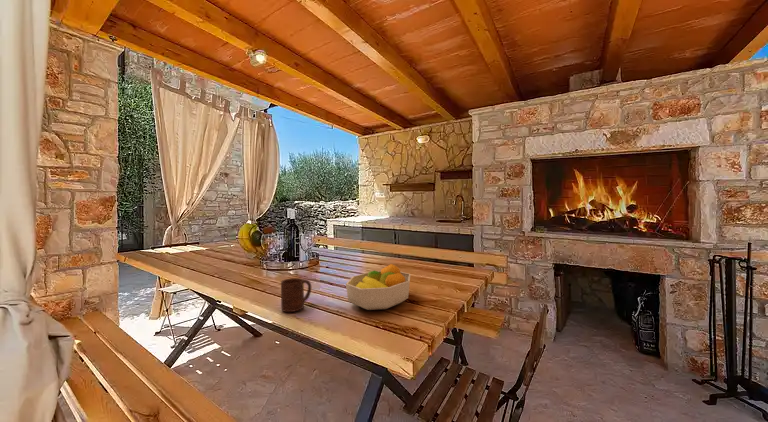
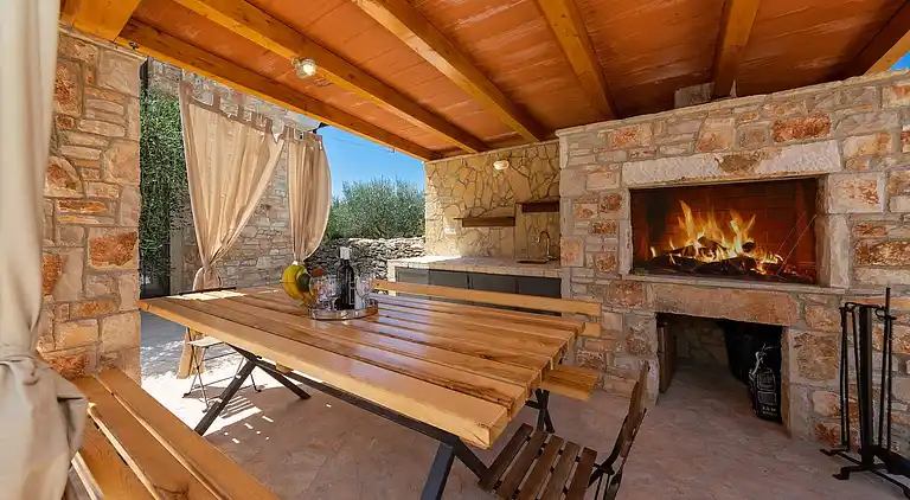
- cup [280,277,312,313]
- fruit bowl [345,263,411,311]
